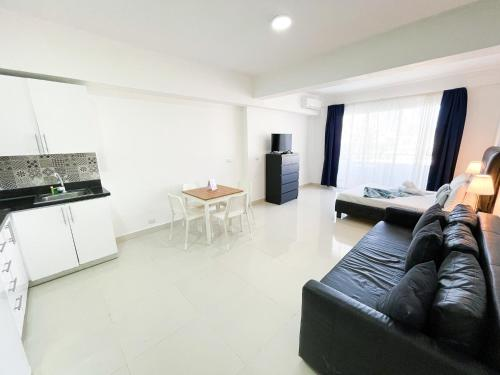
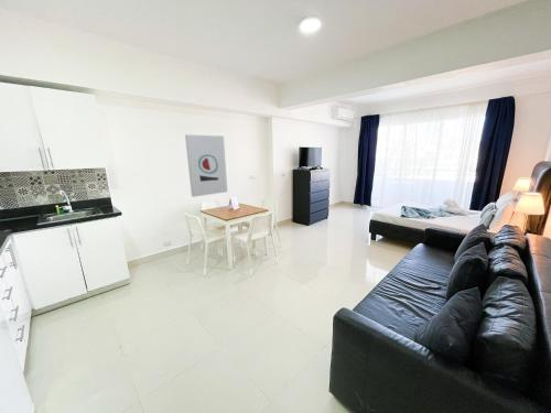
+ wall art [184,133,228,198]
